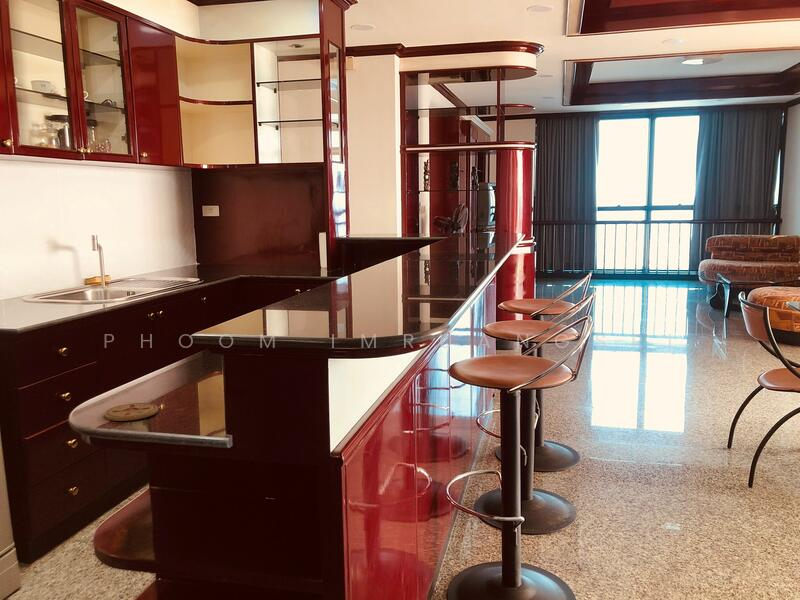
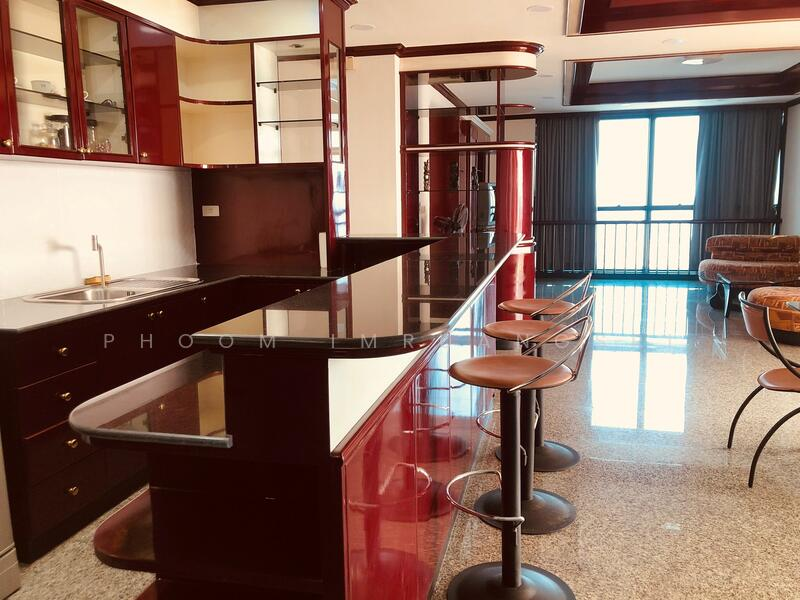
- coaster [103,402,159,422]
